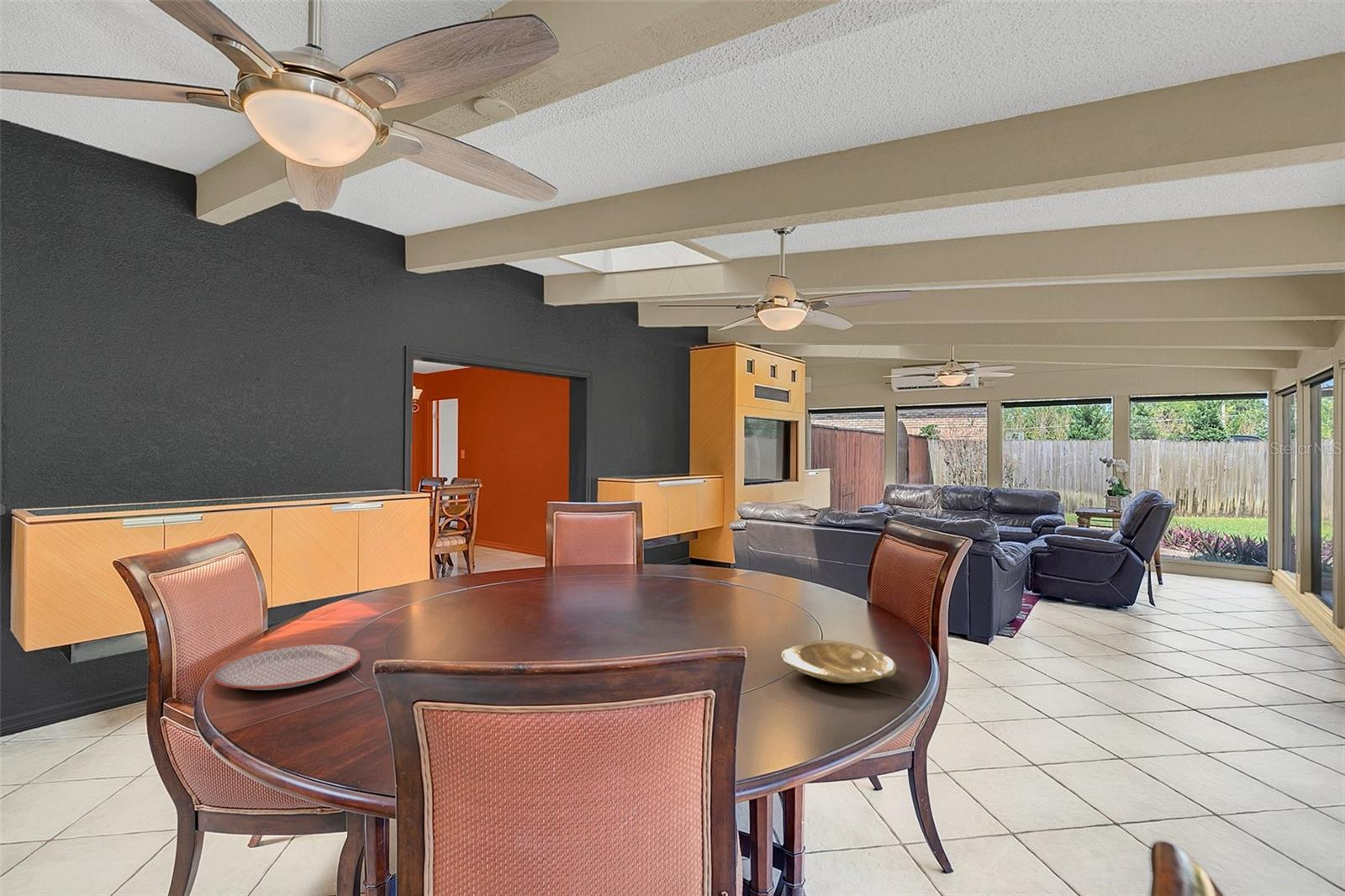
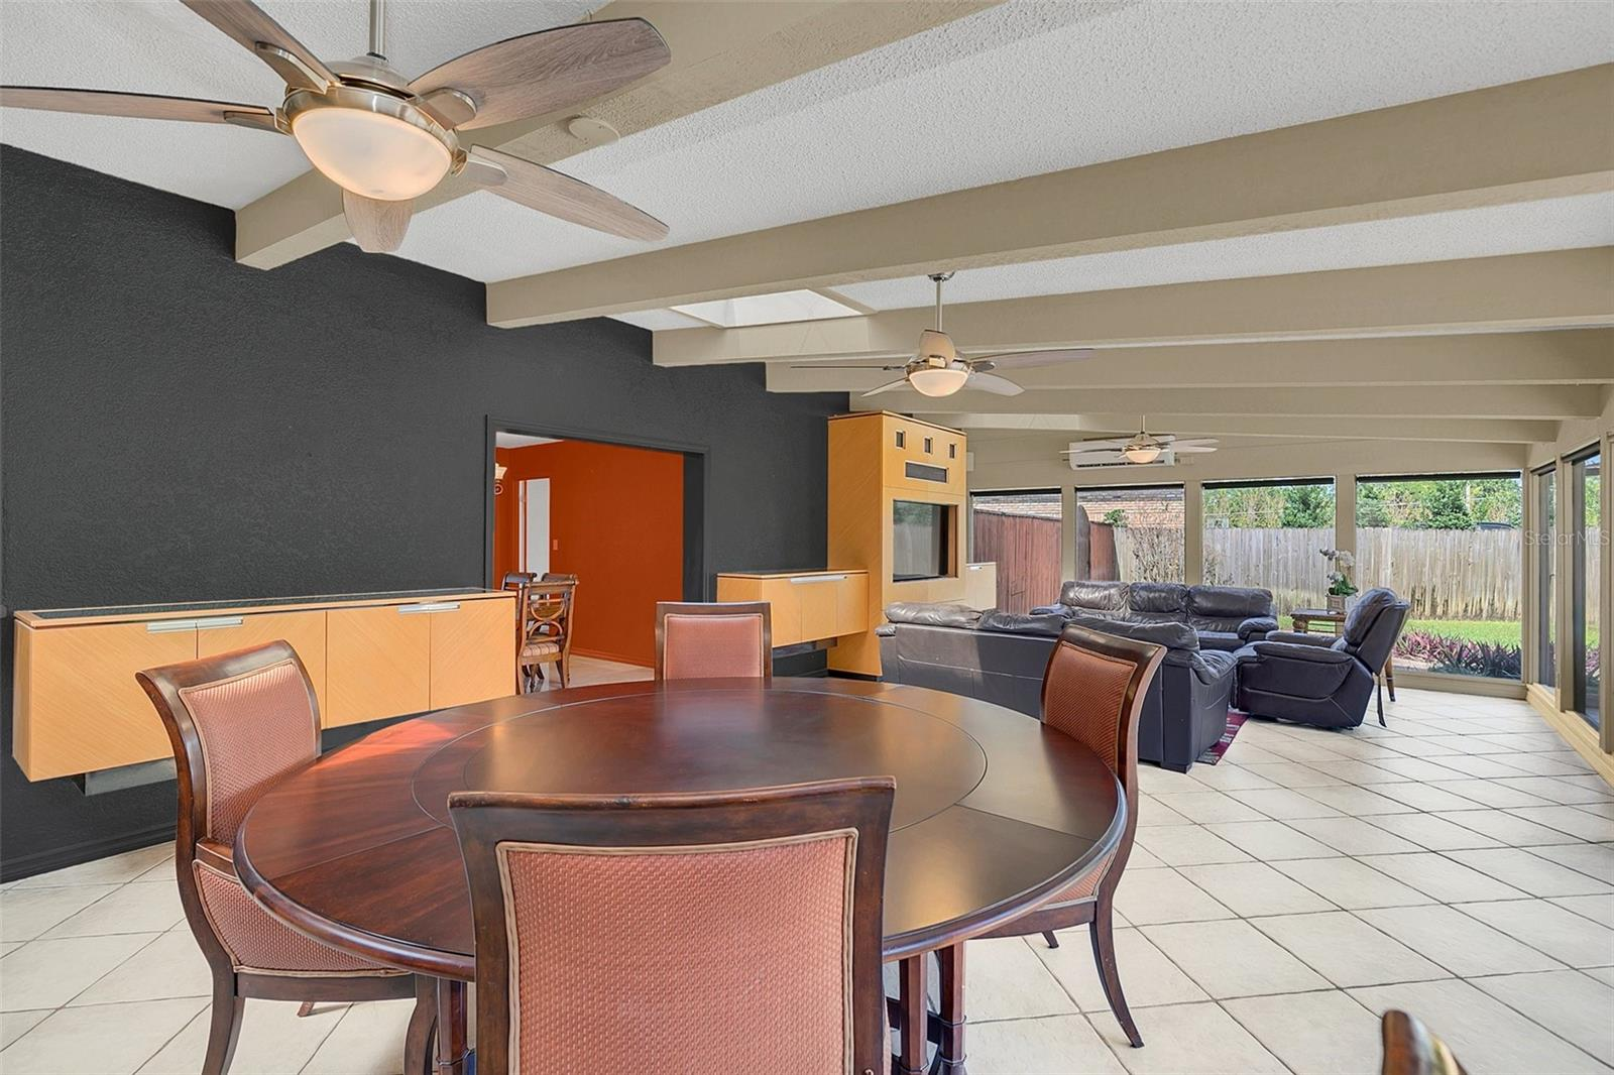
- plate [213,644,361,691]
- plate [780,639,897,684]
